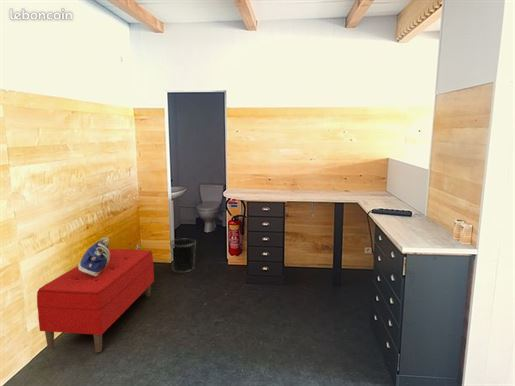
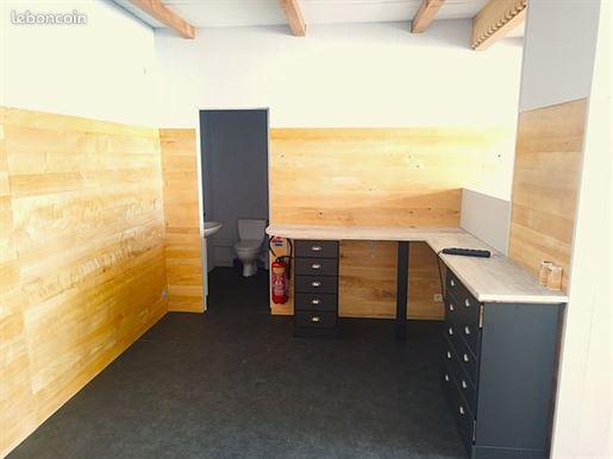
- waste bin [168,238,197,274]
- bench [36,248,155,353]
- tote bag [77,236,110,276]
